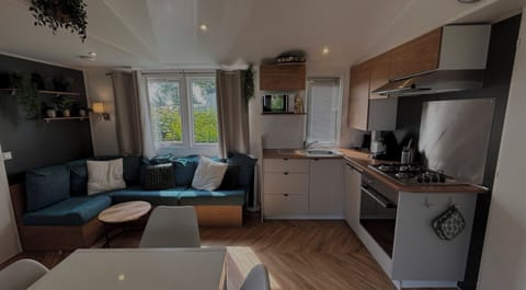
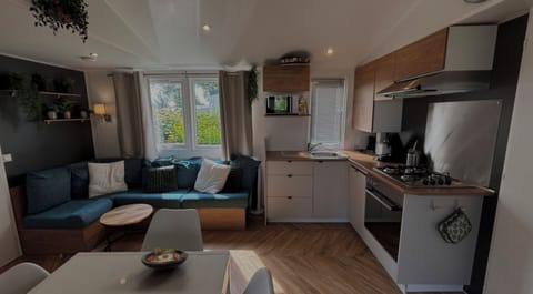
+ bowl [140,247,189,271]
